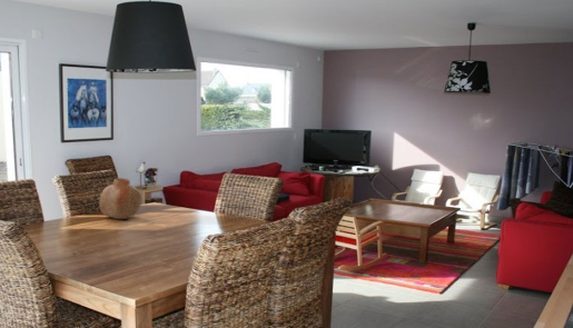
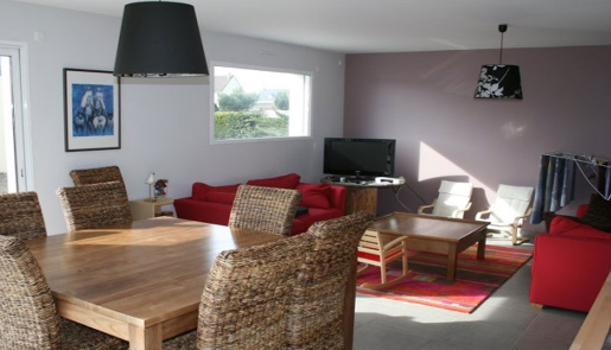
- vase [98,177,142,220]
